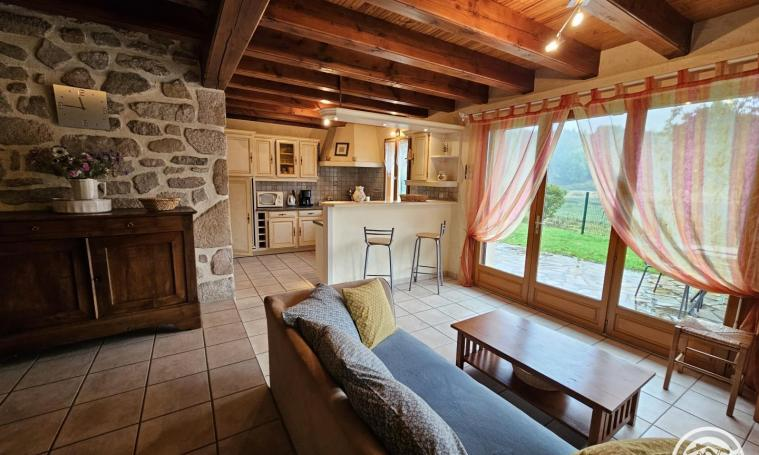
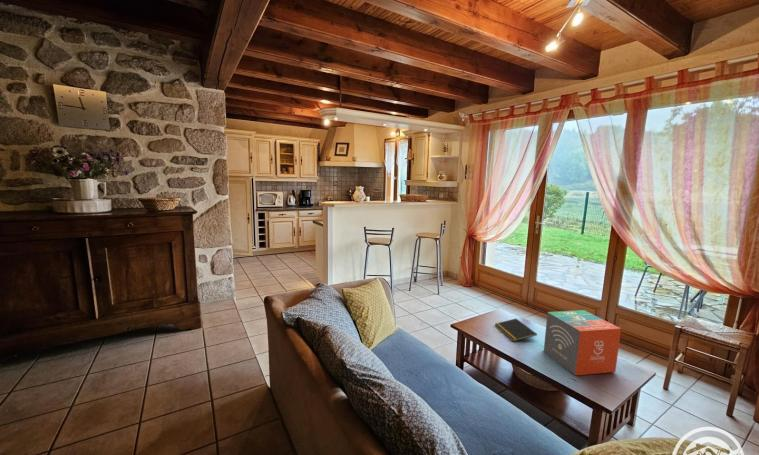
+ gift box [543,309,622,376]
+ notepad [494,318,538,342]
